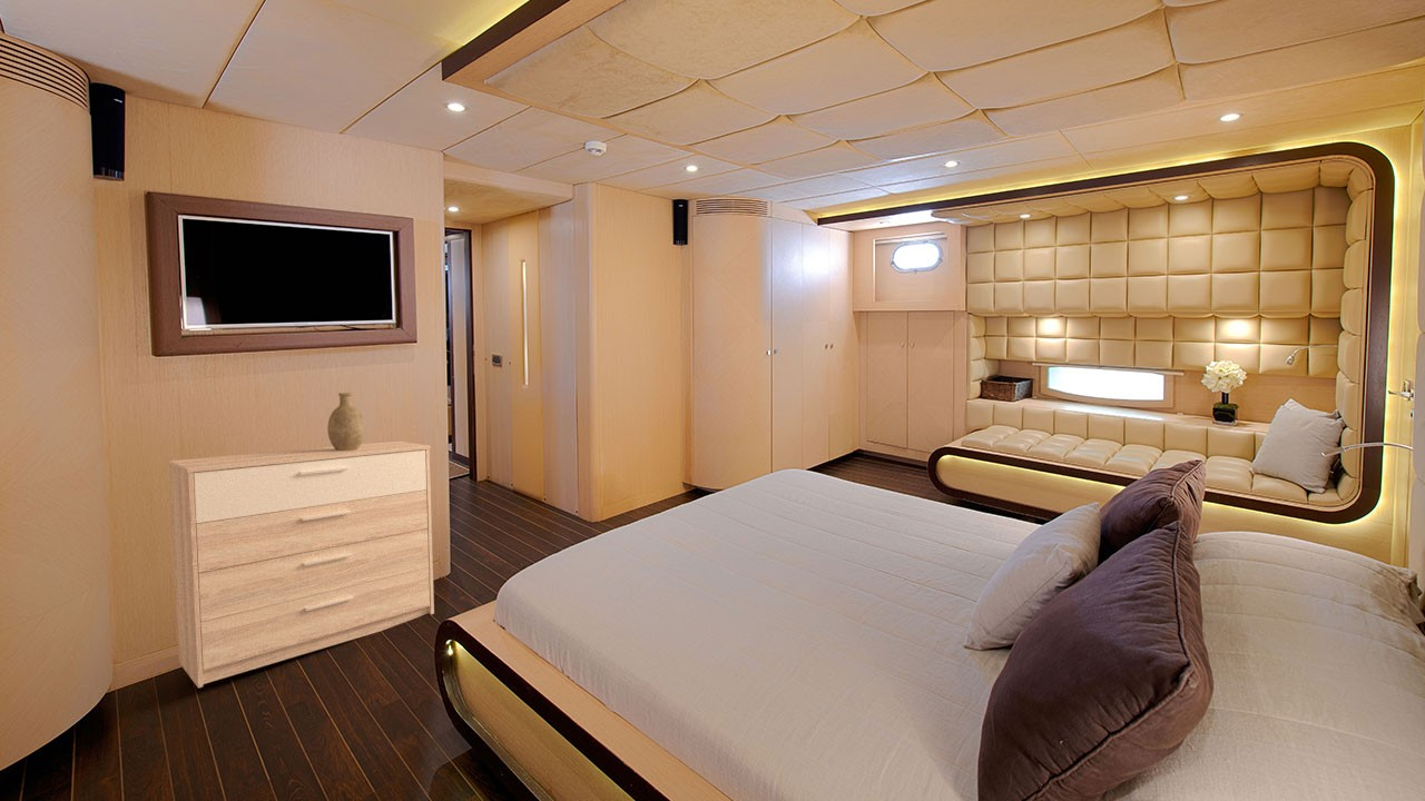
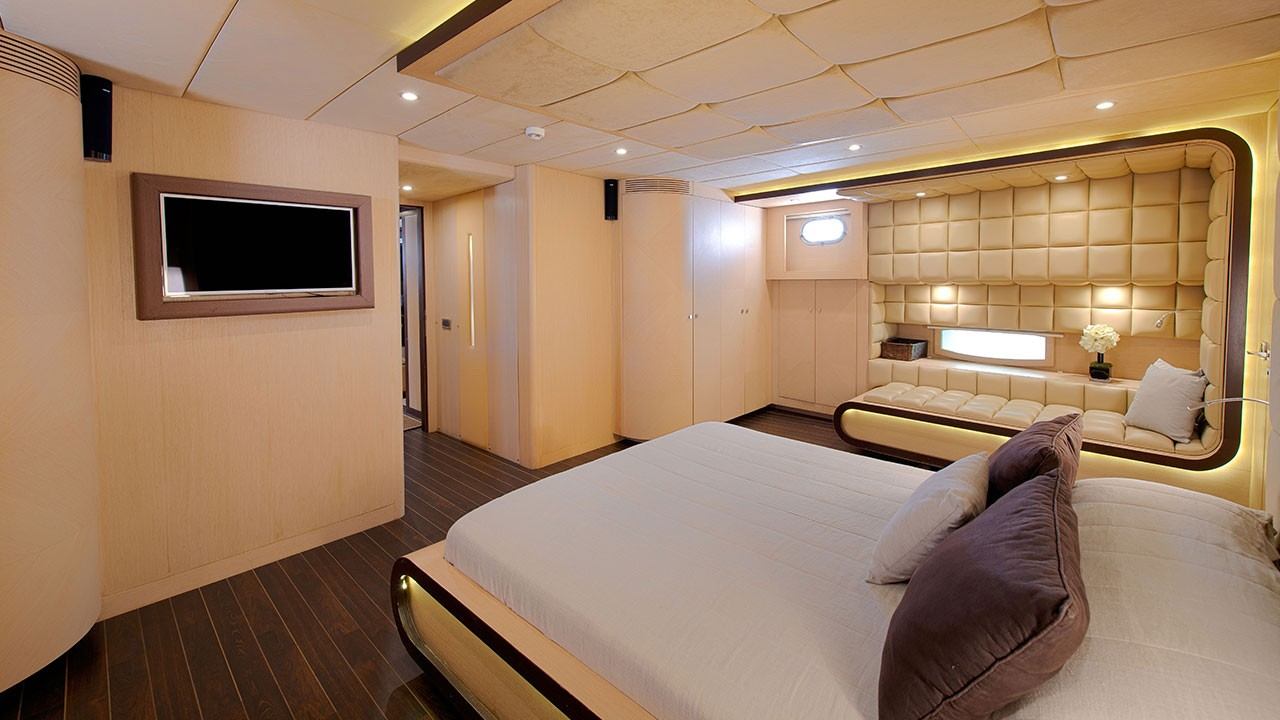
- sideboard [167,441,435,689]
- decorative vase [326,392,365,451]
